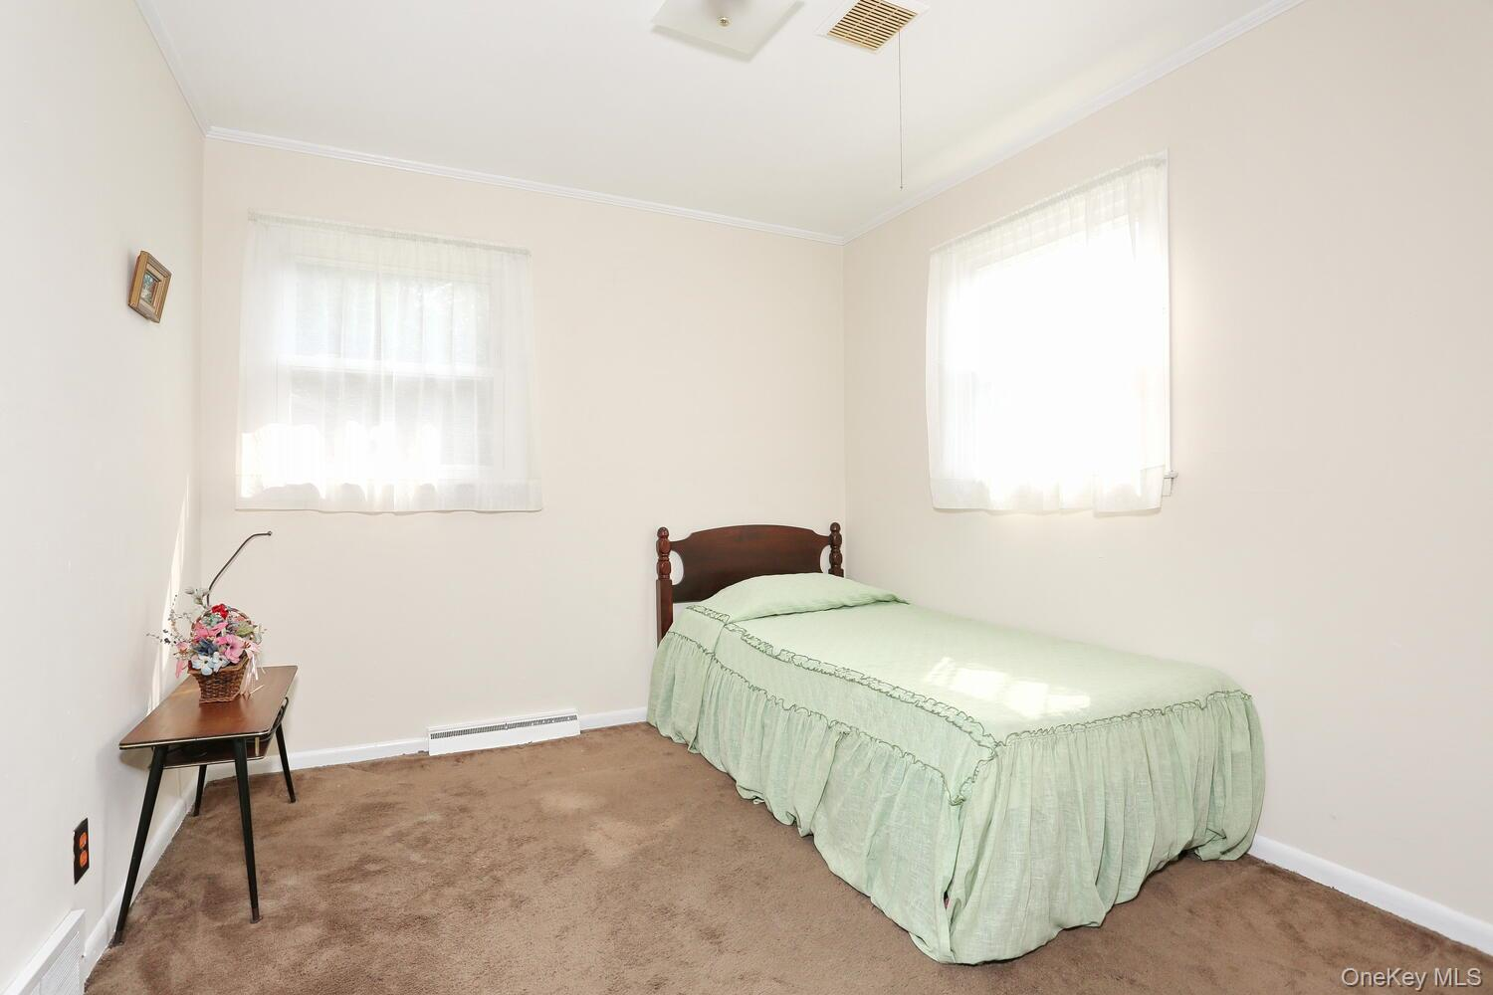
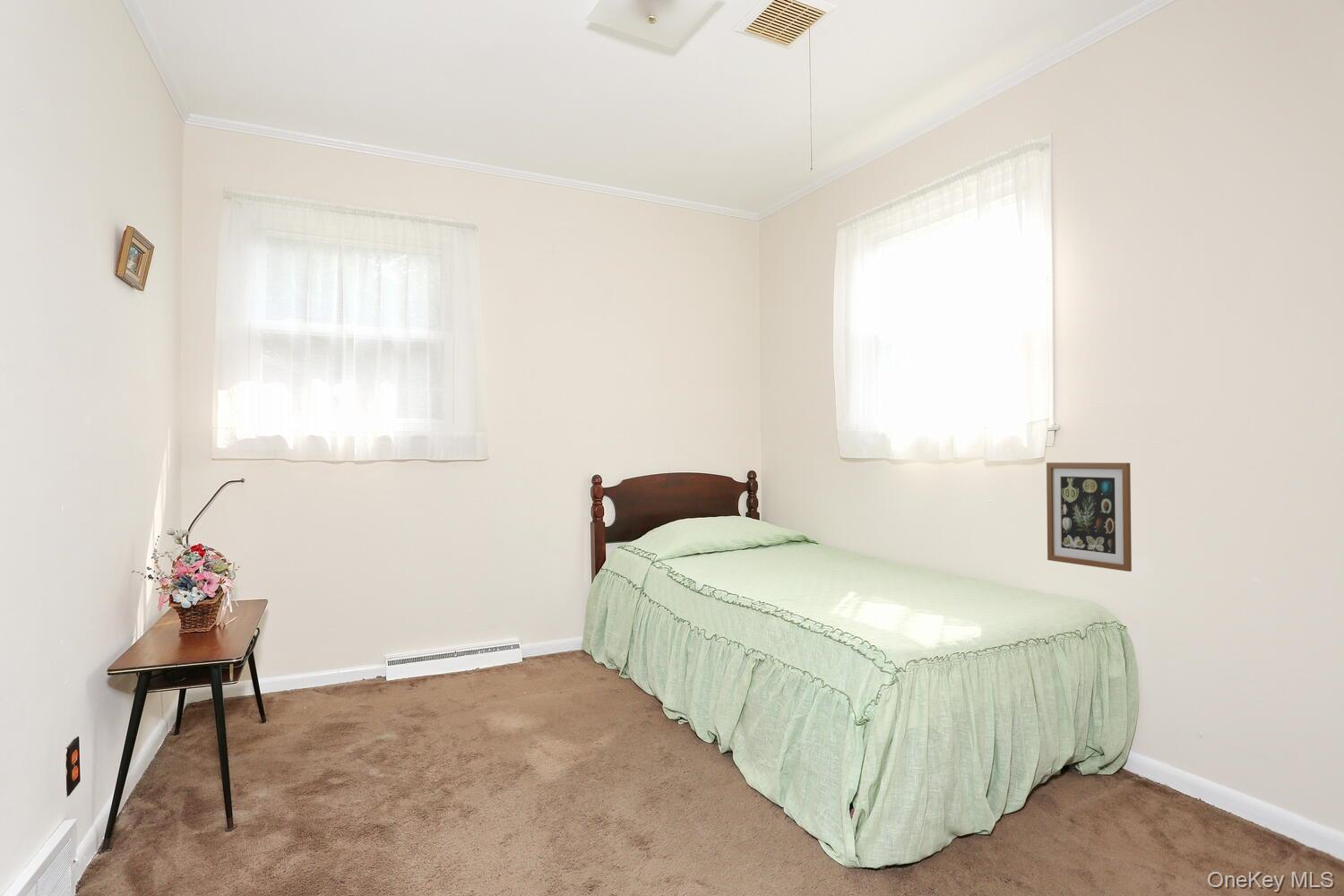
+ wall art [1046,461,1133,573]
